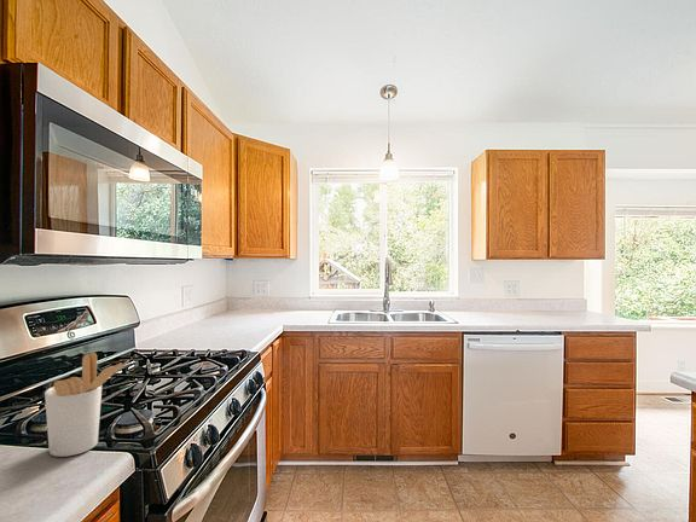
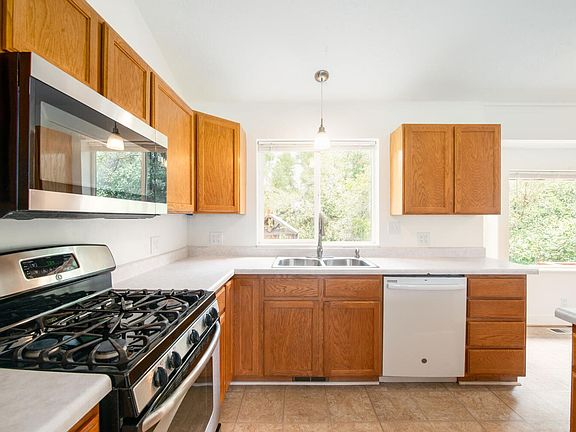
- utensil holder [44,352,130,458]
